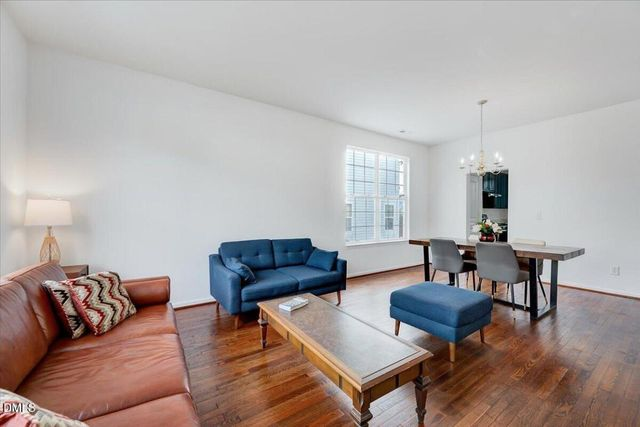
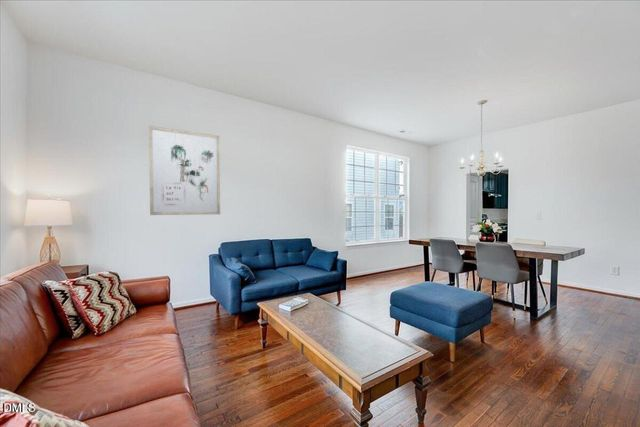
+ wall art [148,125,221,216]
